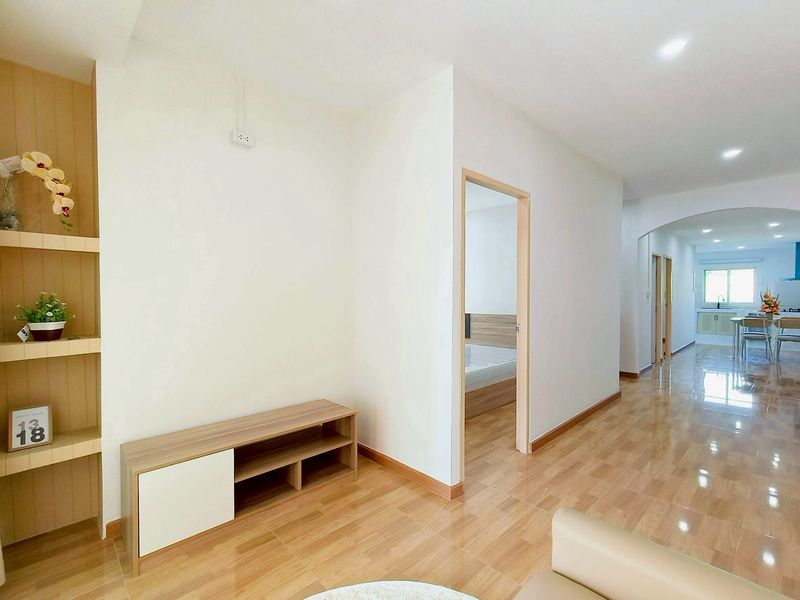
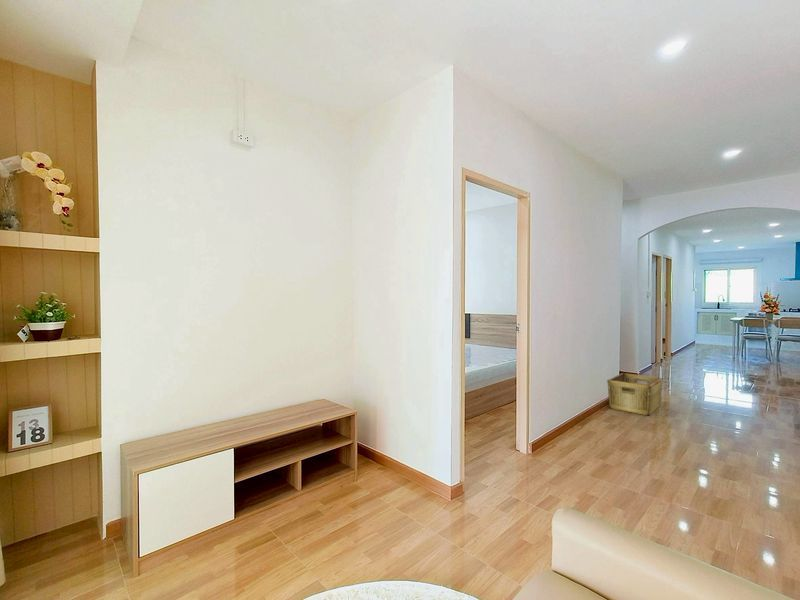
+ hamper [606,372,664,416]
